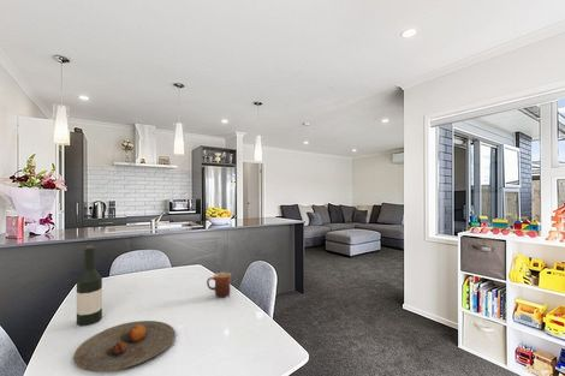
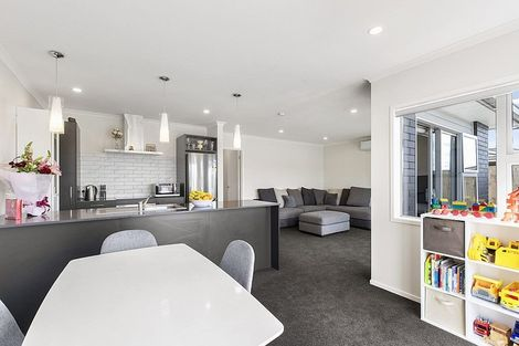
- plate [72,320,177,374]
- mug [206,271,232,299]
- wine bottle [76,245,103,327]
